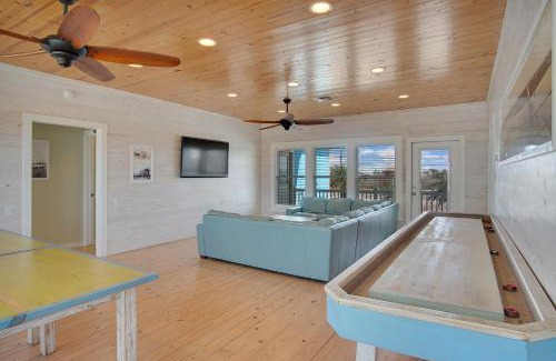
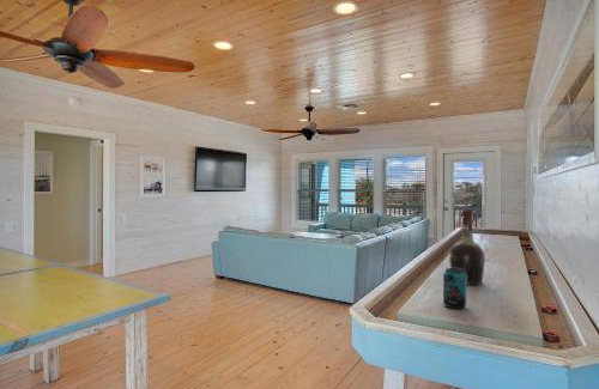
+ beverage can [442,267,467,310]
+ cognac bottle [448,208,486,286]
